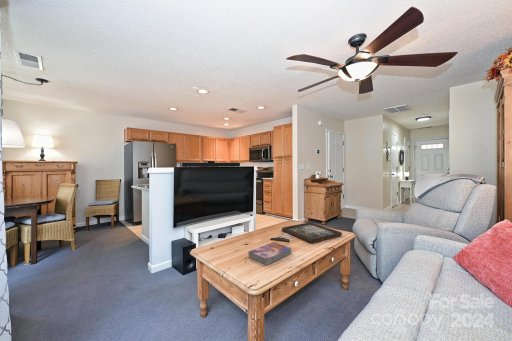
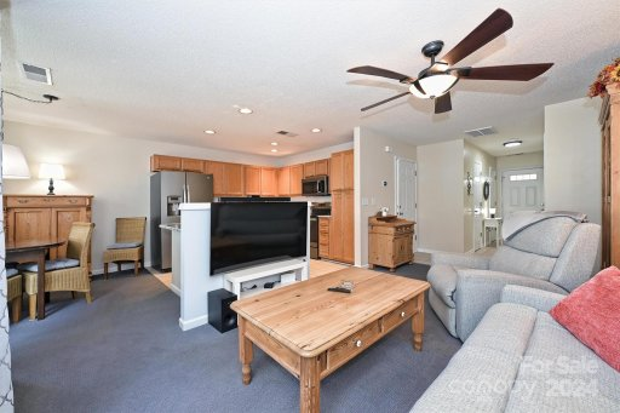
- textbook [247,241,293,266]
- decorative tray [281,221,343,244]
